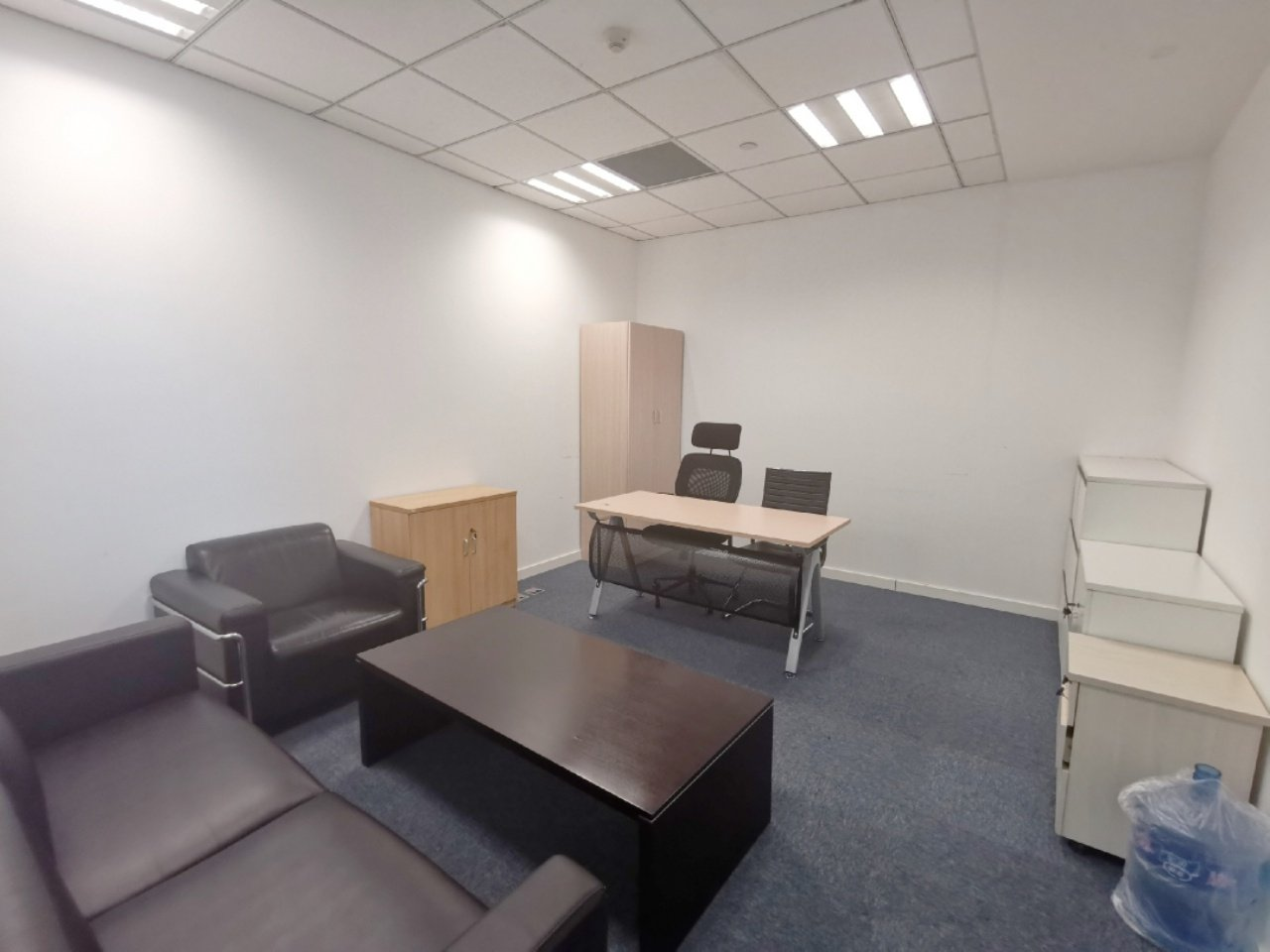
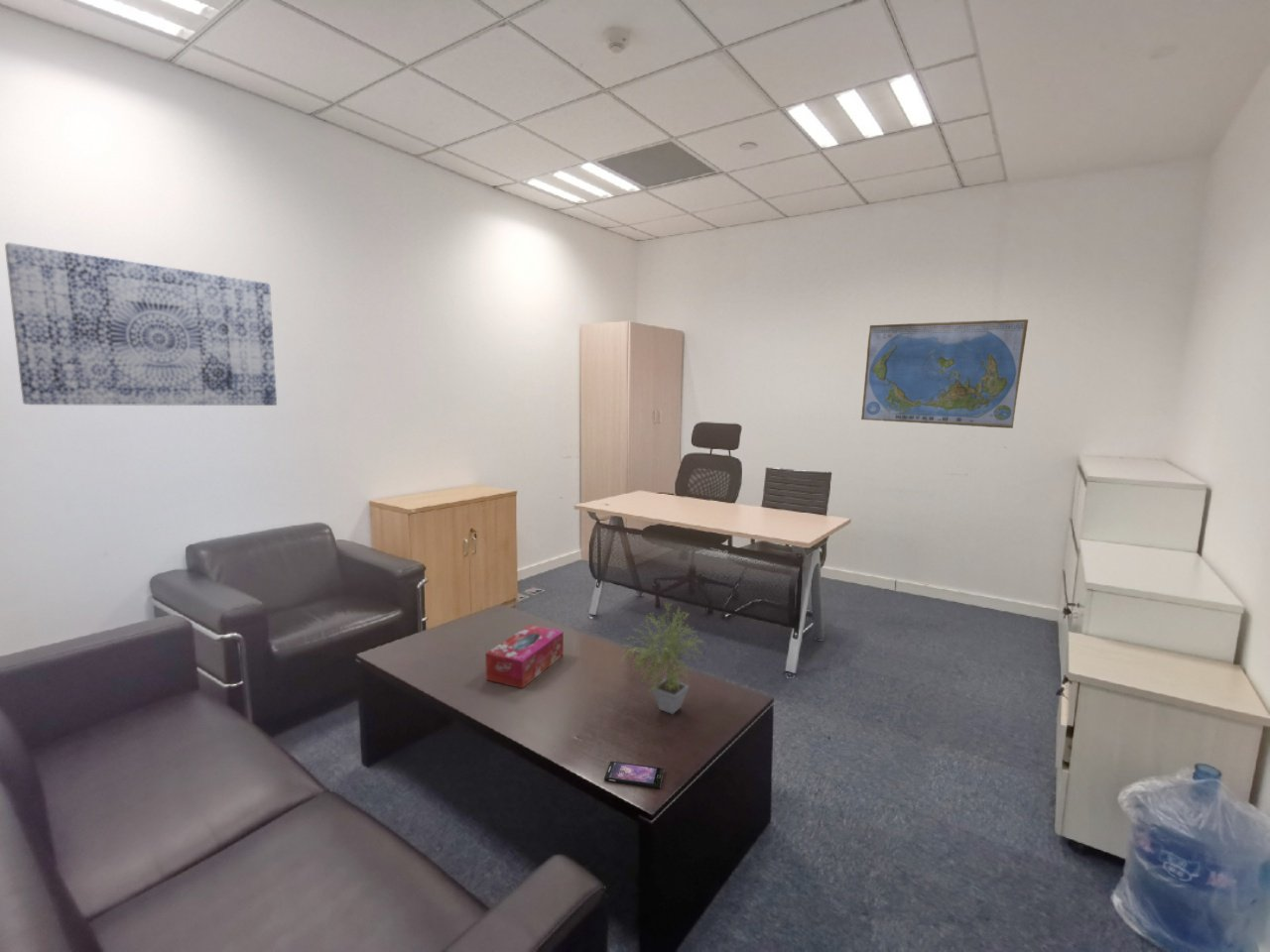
+ tissue box [485,624,565,689]
+ smartphone [603,761,665,789]
+ potted plant [622,600,705,715]
+ wall art [4,242,278,407]
+ world map [860,318,1029,429]
